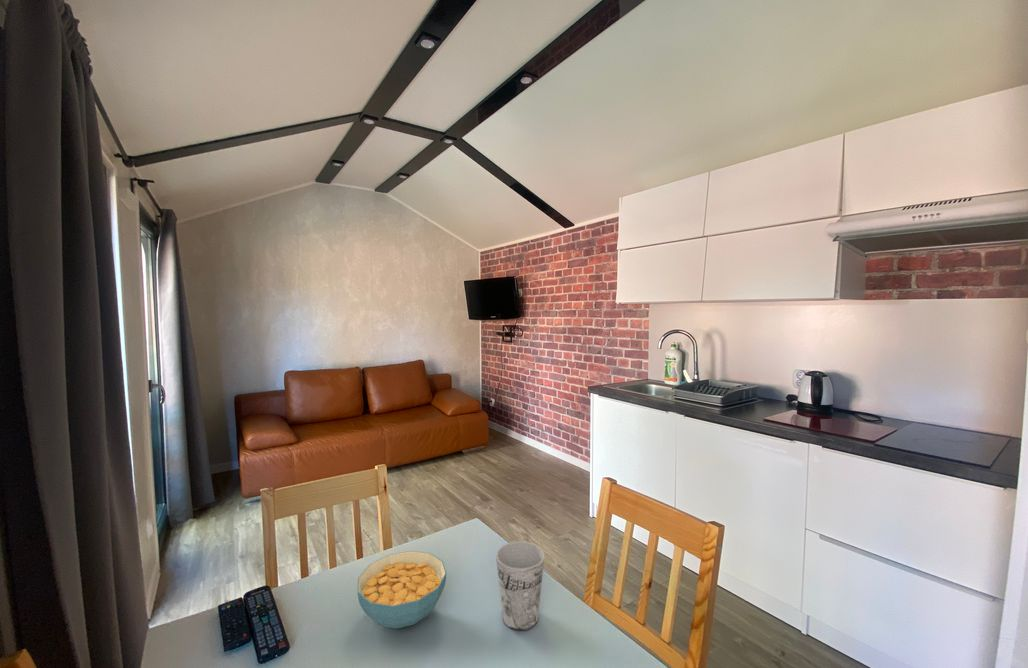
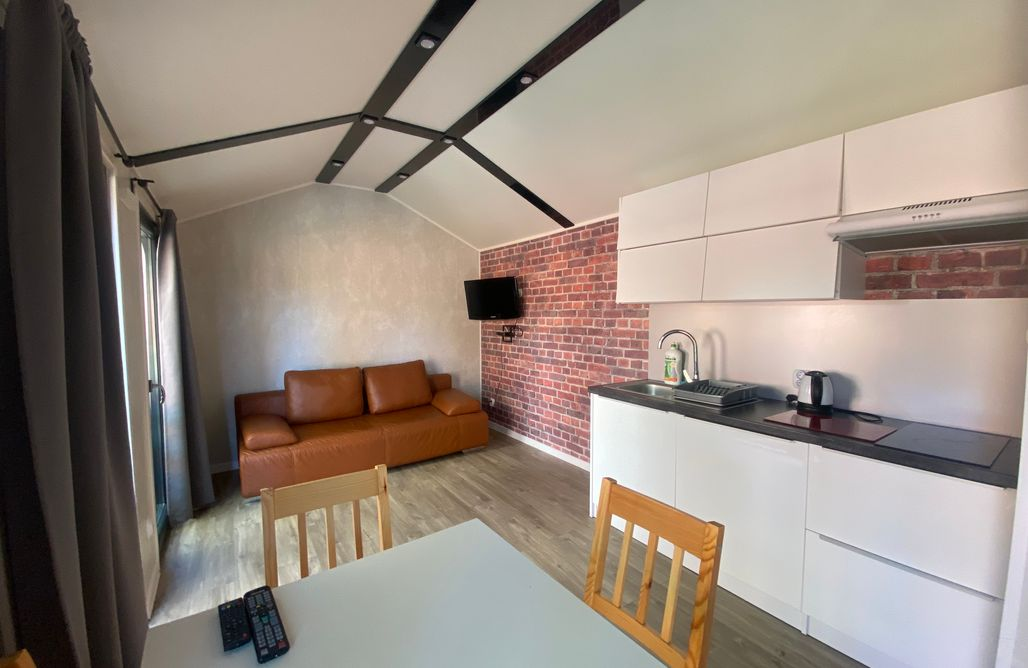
- cereal bowl [356,550,447,630]
- cup [495,540,545,632]
